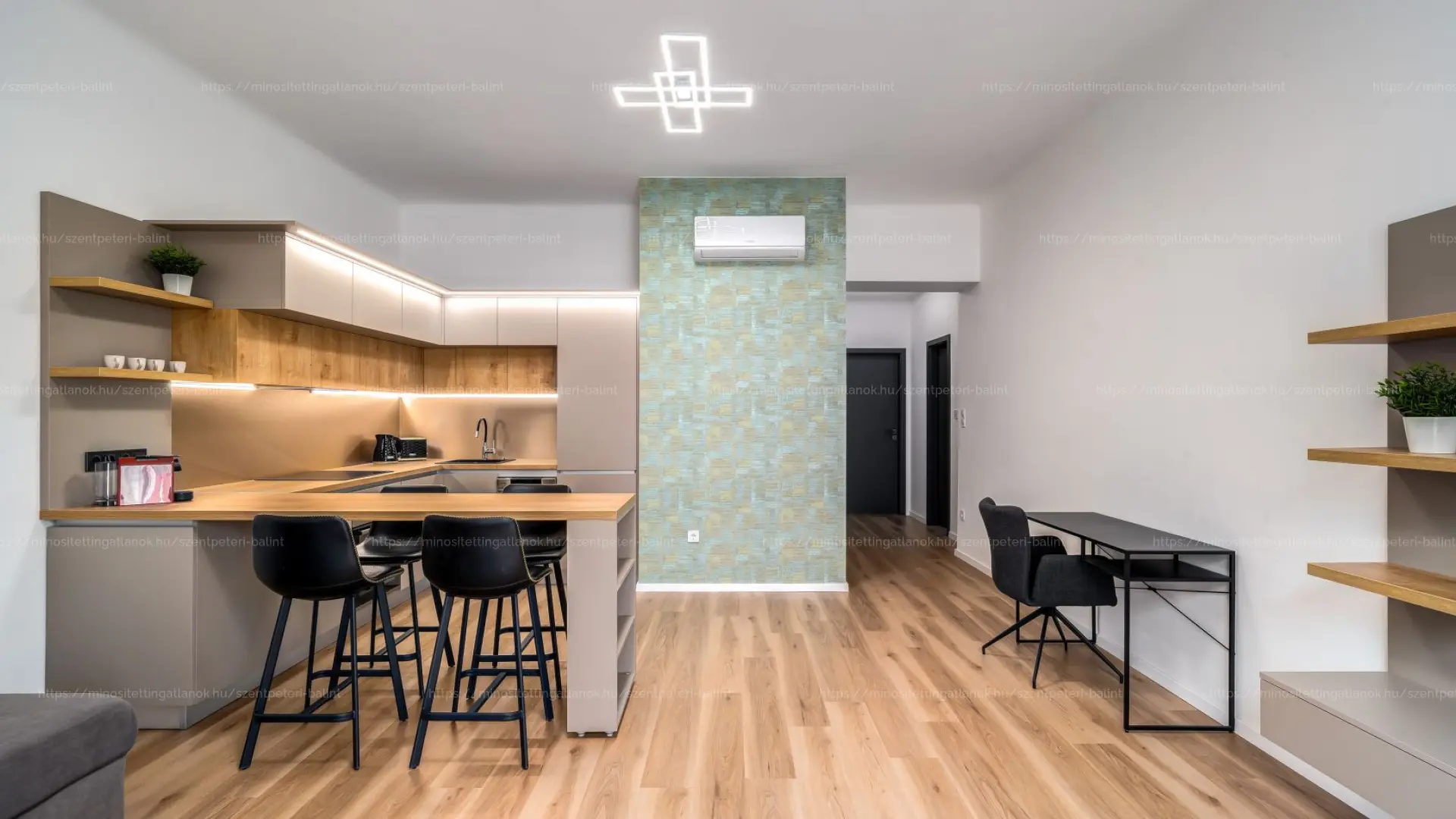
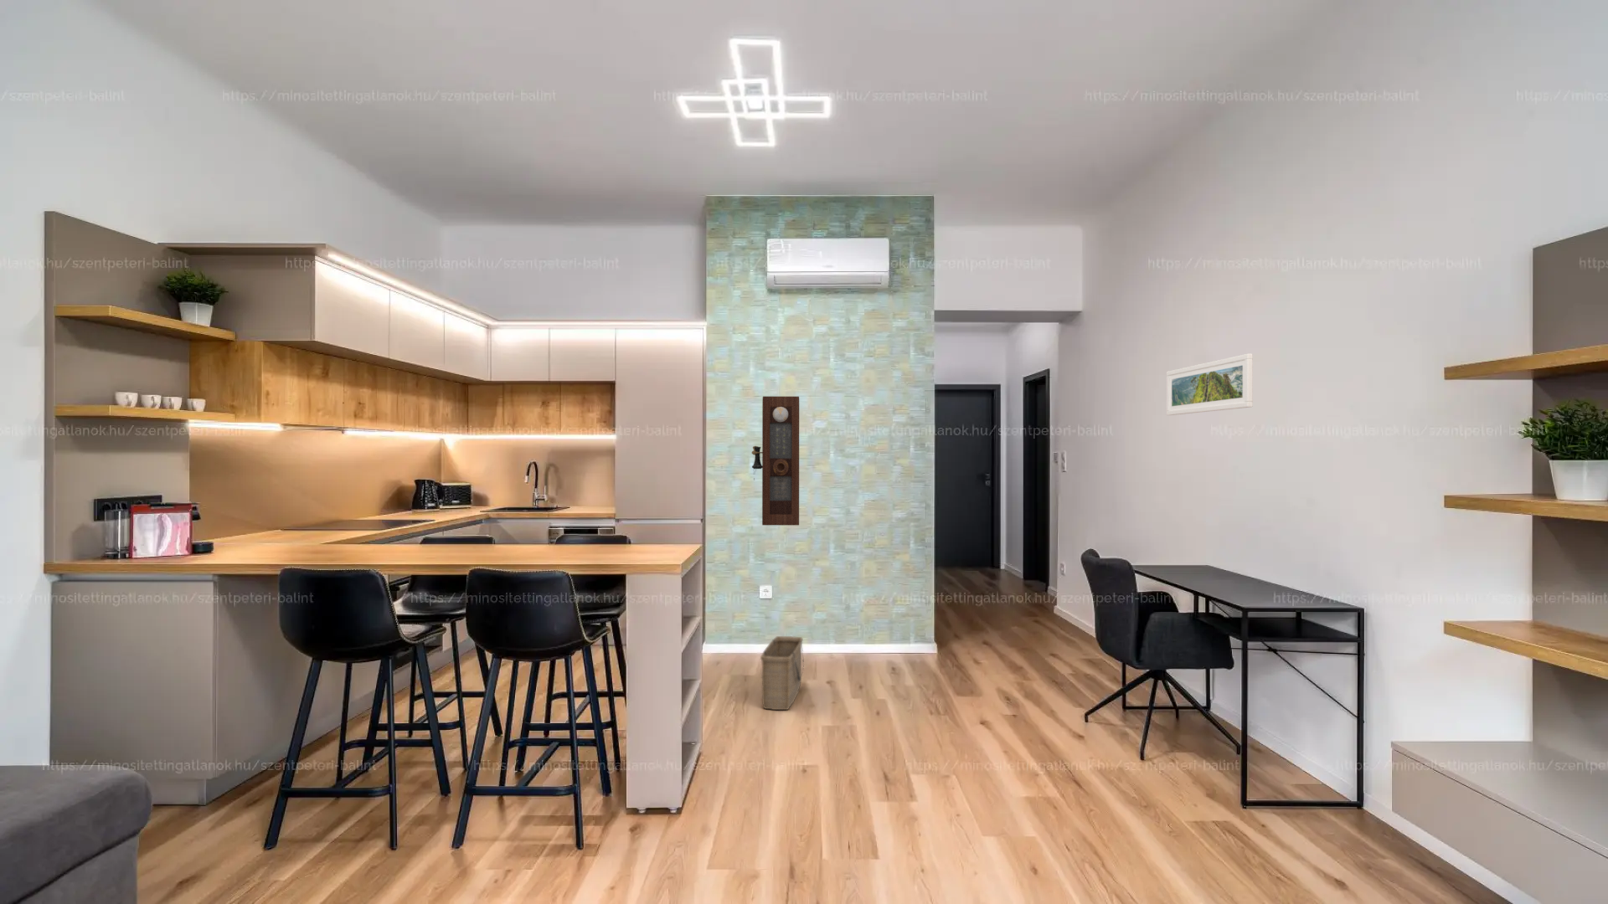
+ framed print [1166,353,1253,416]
+ pendulum clock [751,395,800,527]
+ basket [760,636,805,711]
